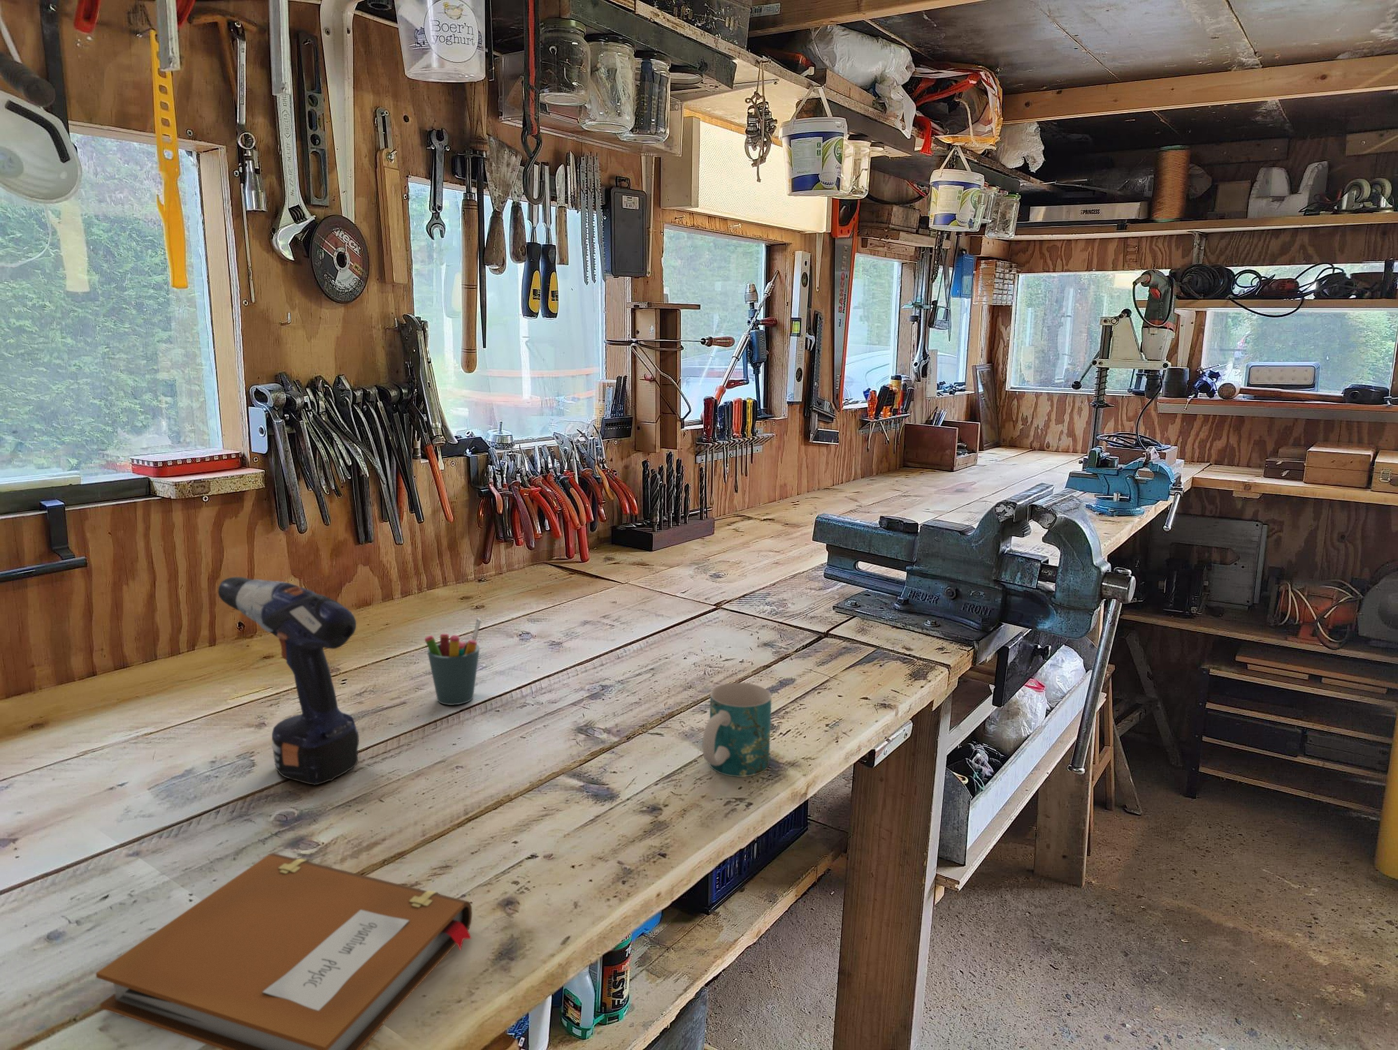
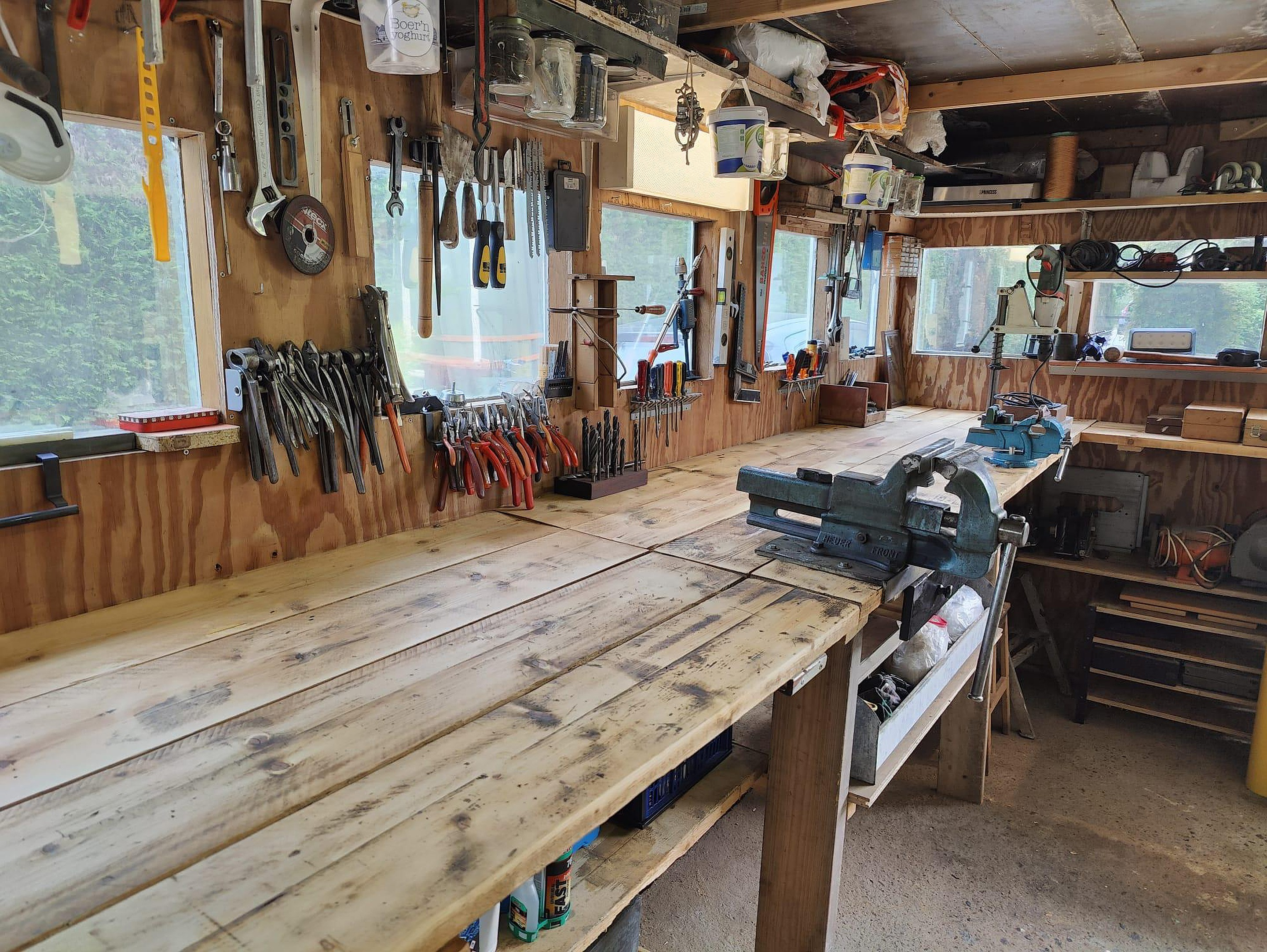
- mug [702,683,772,778]
- power drill [217,576,360,785]
- notebook [95,853,472,1050]
- pen holder [424,618,481,706]
